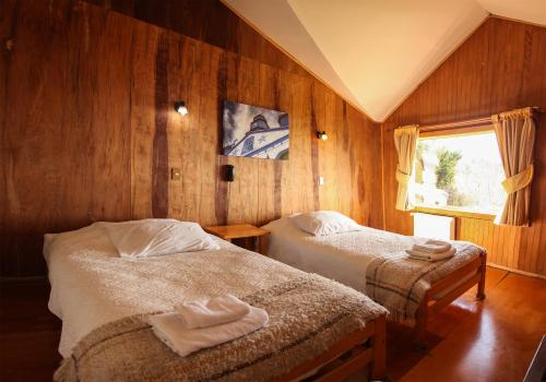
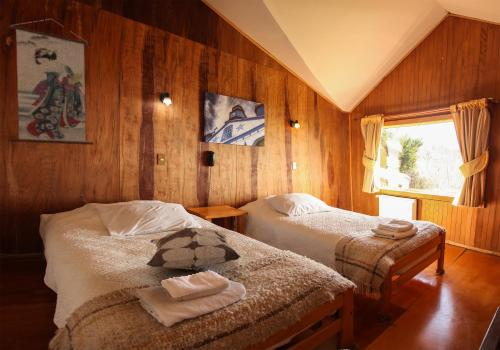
+ decorative pillow [145,227,242,272]
+ wall scroll [5,18,94,146]
